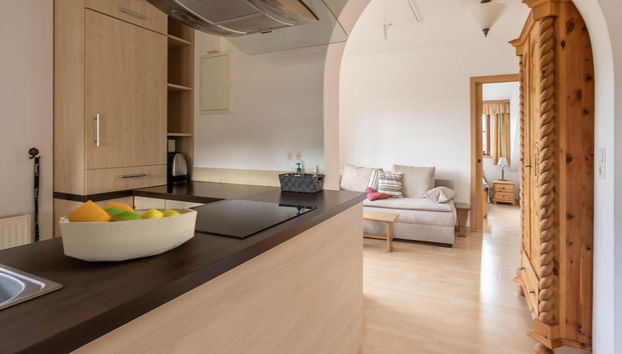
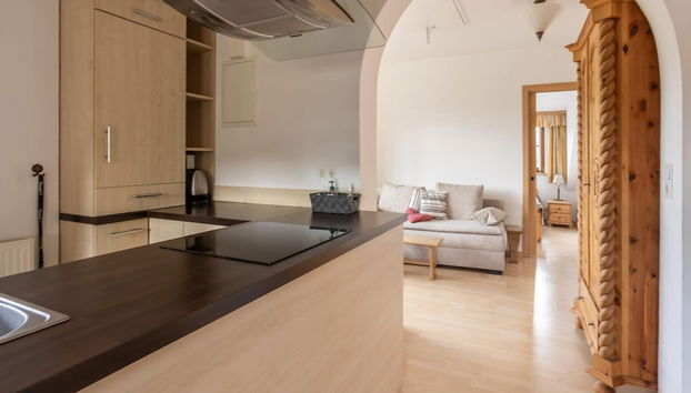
- fruit bowl [58,199,198,262]
